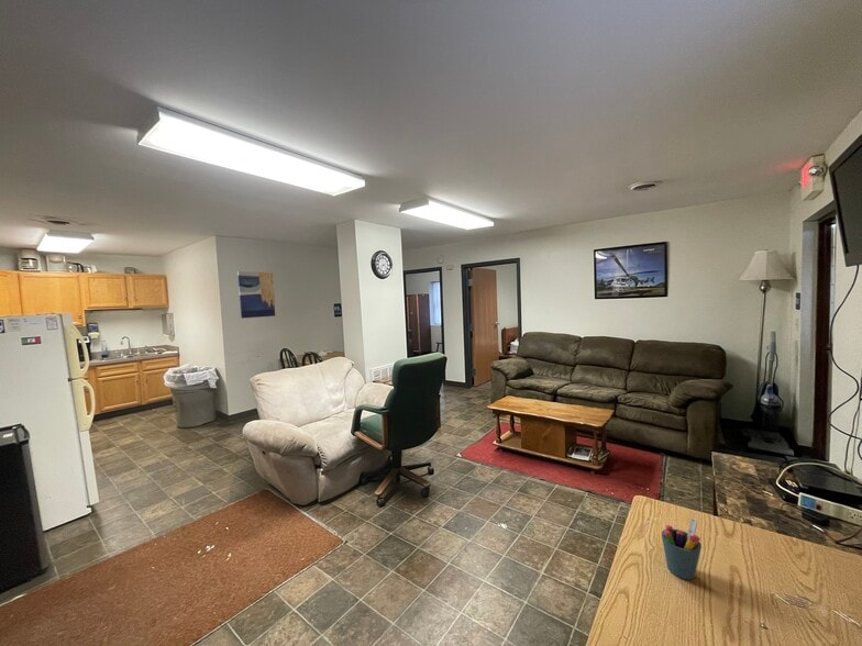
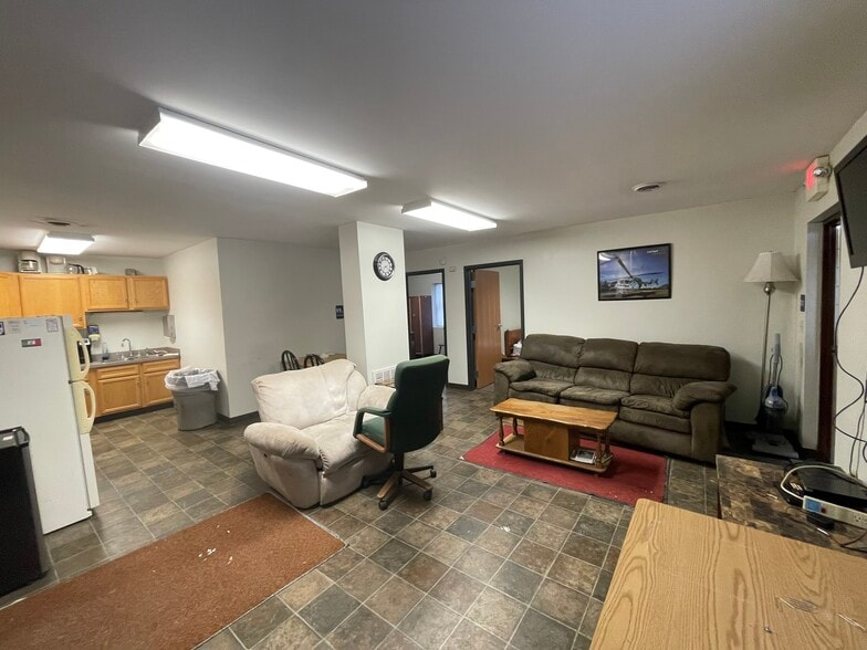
- wall art [236,270,277,320]
- pen holder [661,517,703,581]
